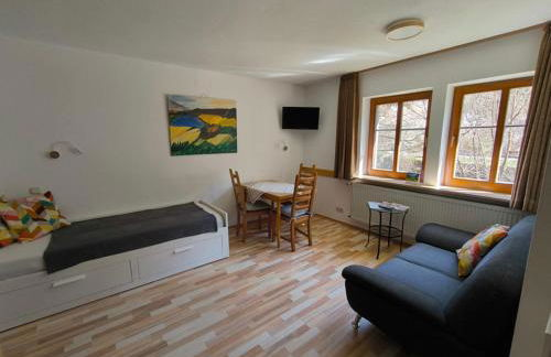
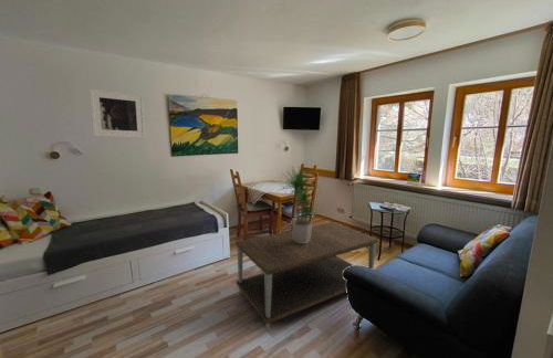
+ potted plant [276,165,321,243]
+ coffee table [234,221,379,333]
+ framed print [88,87,146,139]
